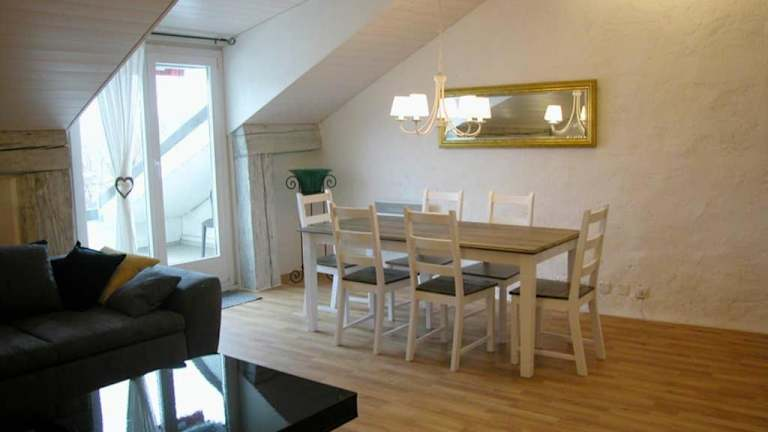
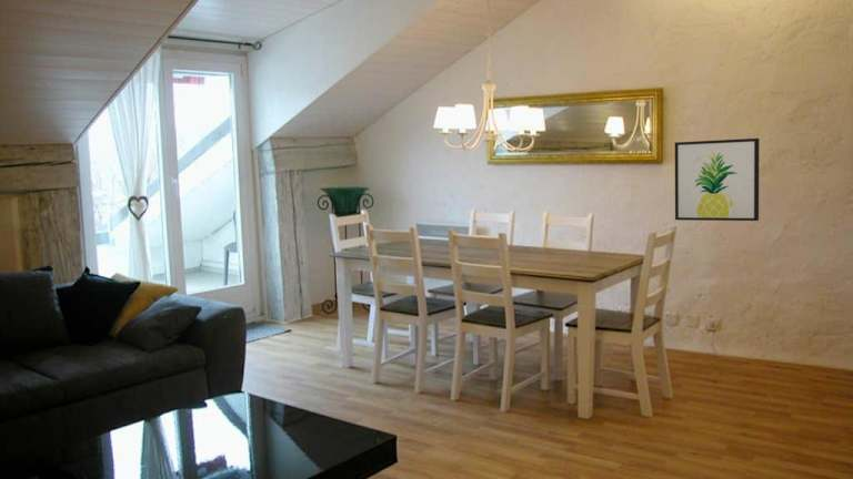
+ wall art [674,137,761,222]
